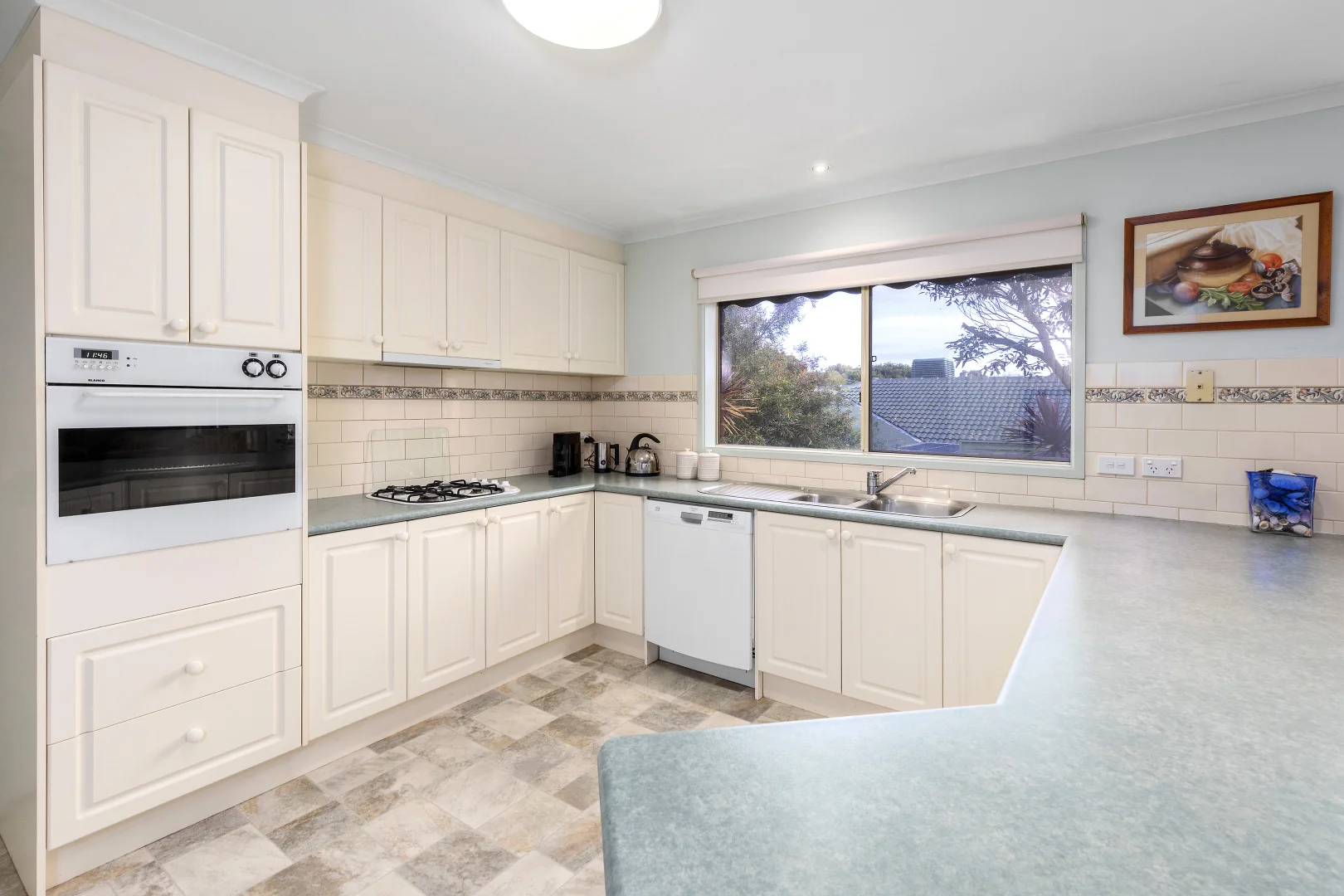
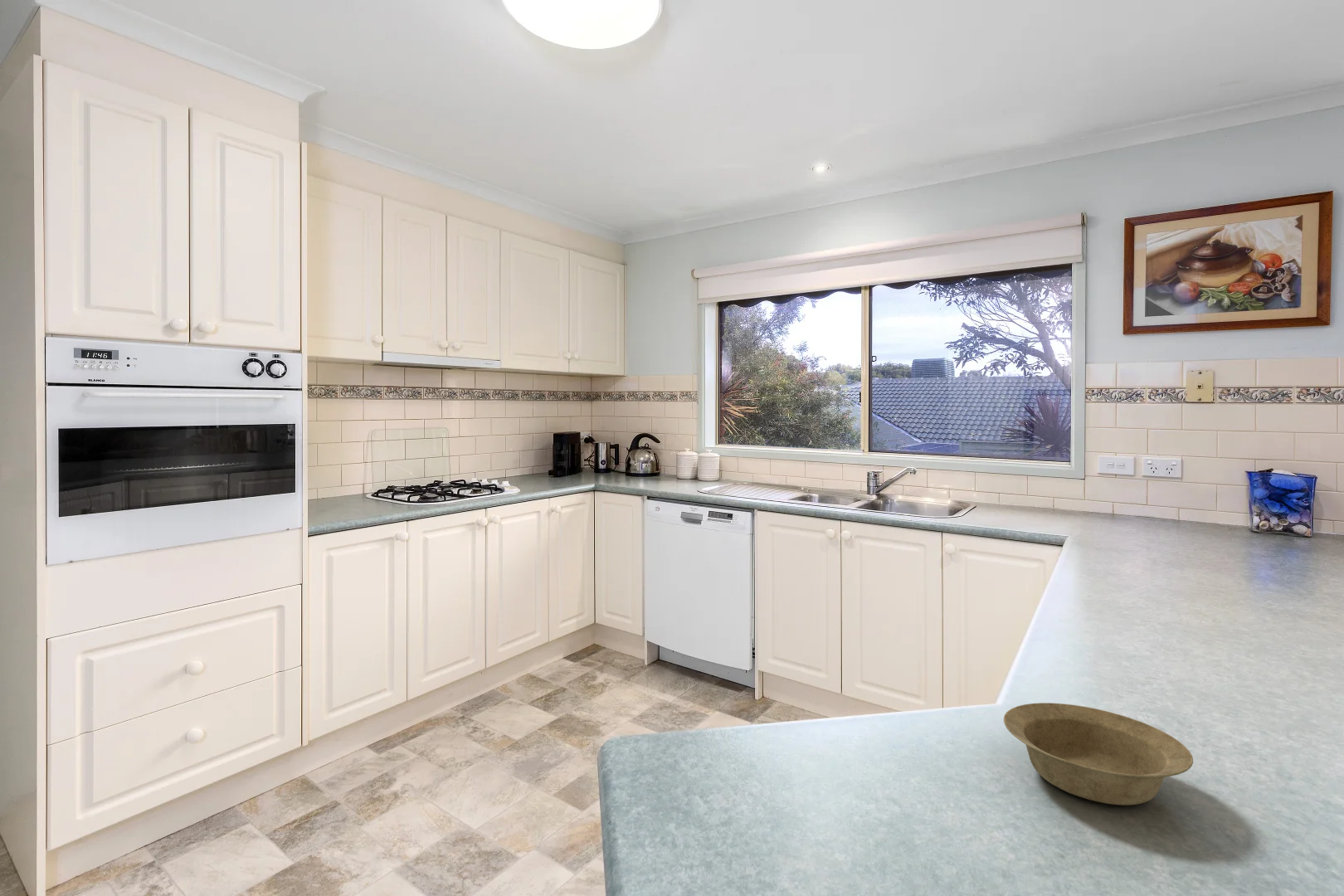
+ bowl [1003,702,1194,806]
